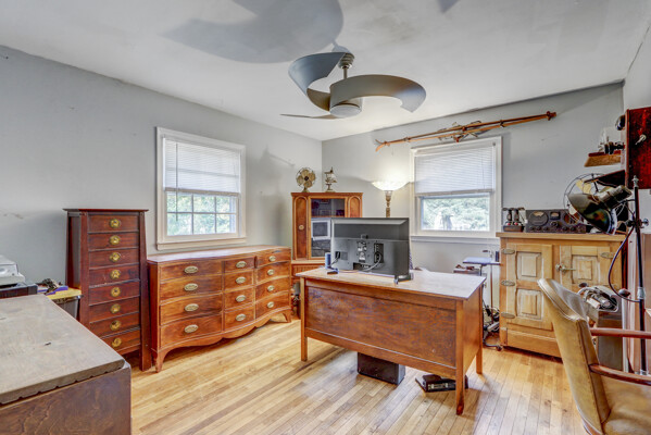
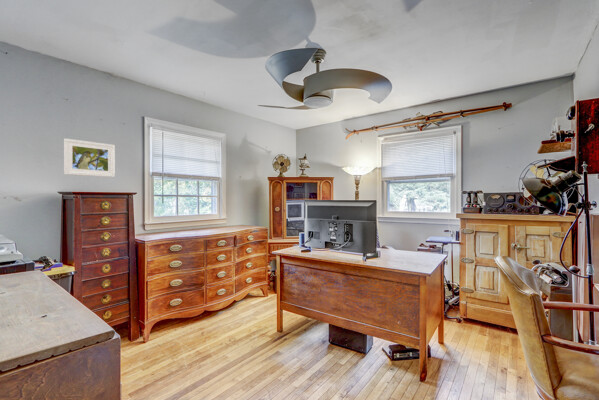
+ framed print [63,138,116,178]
